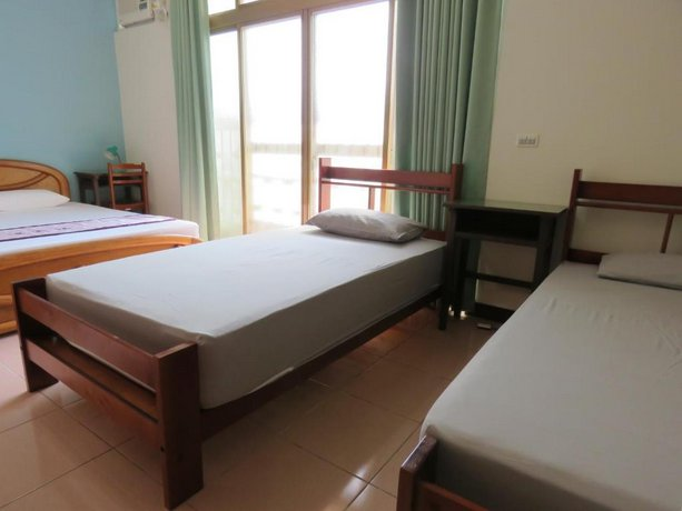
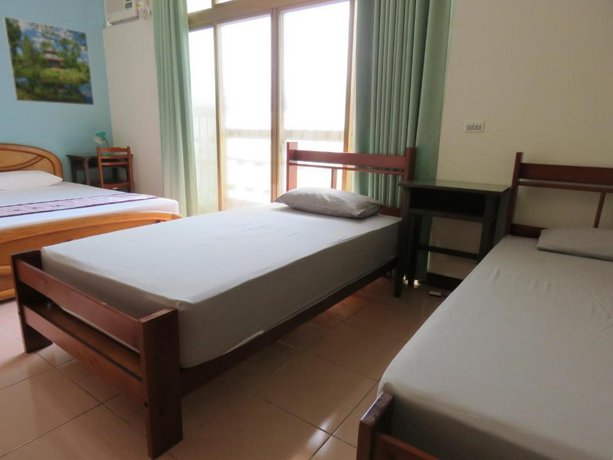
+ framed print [1,15,95,106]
